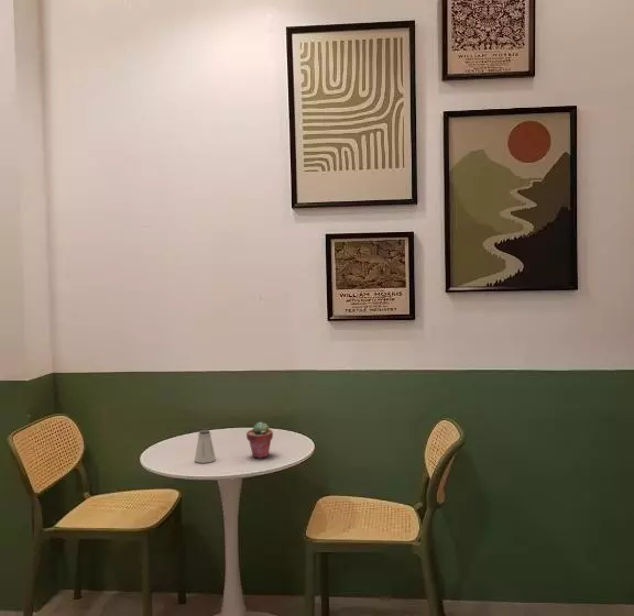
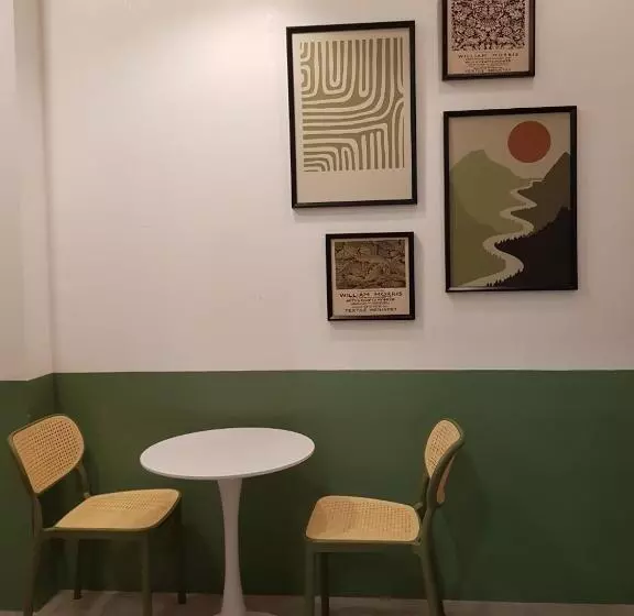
- potted succulent [245,420,274,459]
- saltshaker [194,429,217,464]
